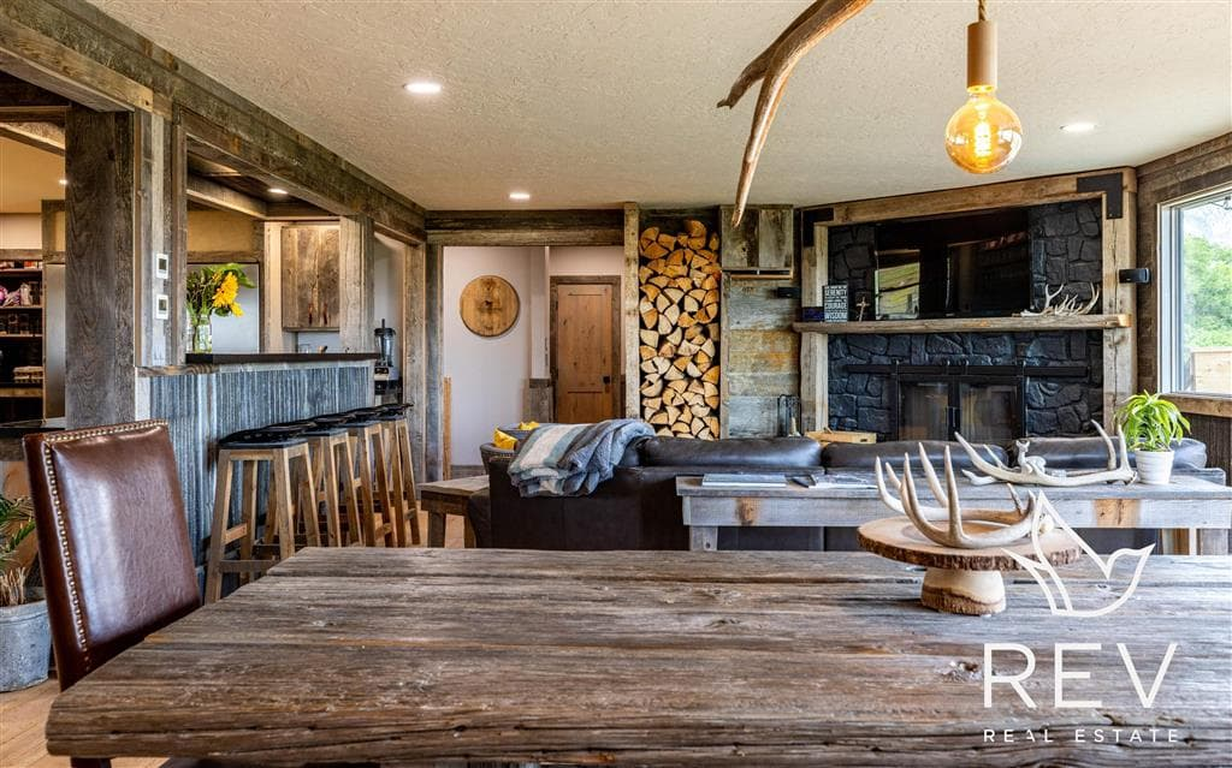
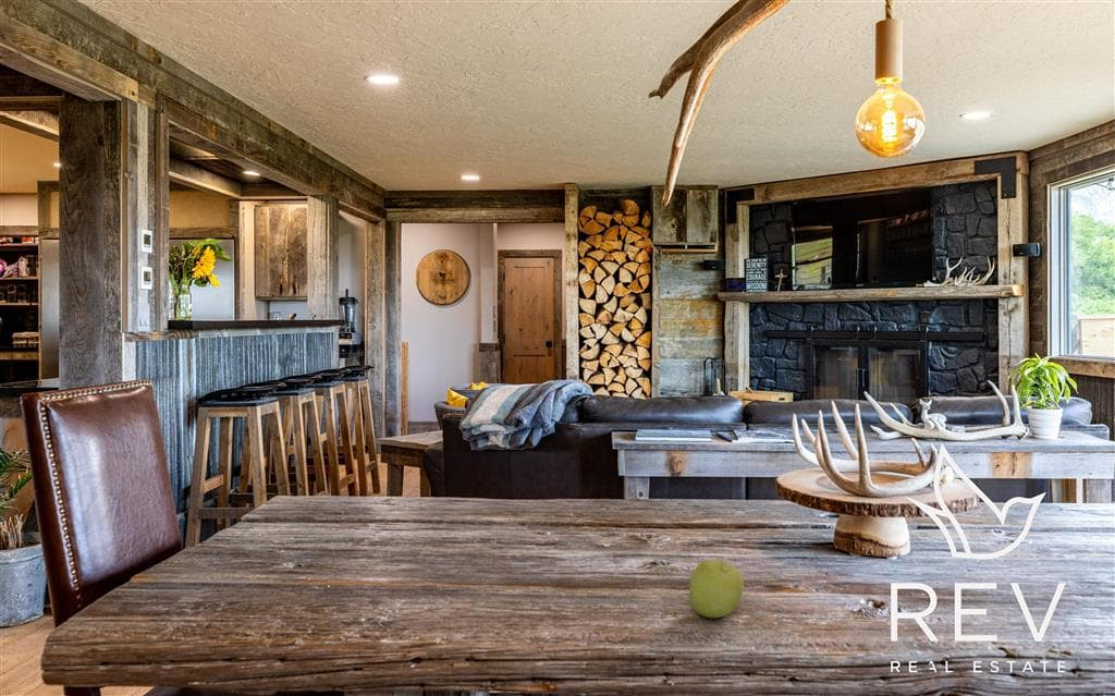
+ apple [688,559,745,619]
